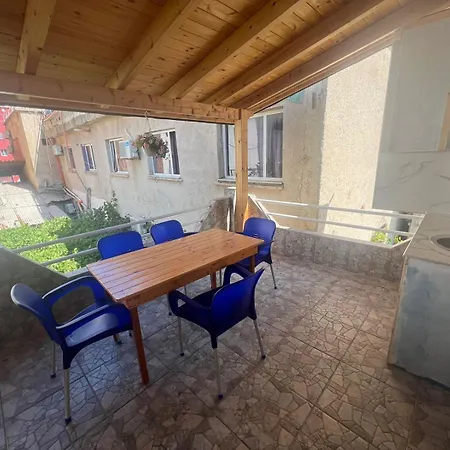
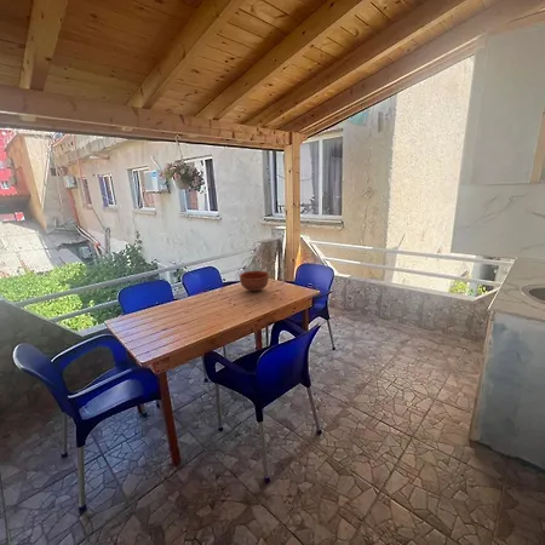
+ bowl [239,270,270,292]
